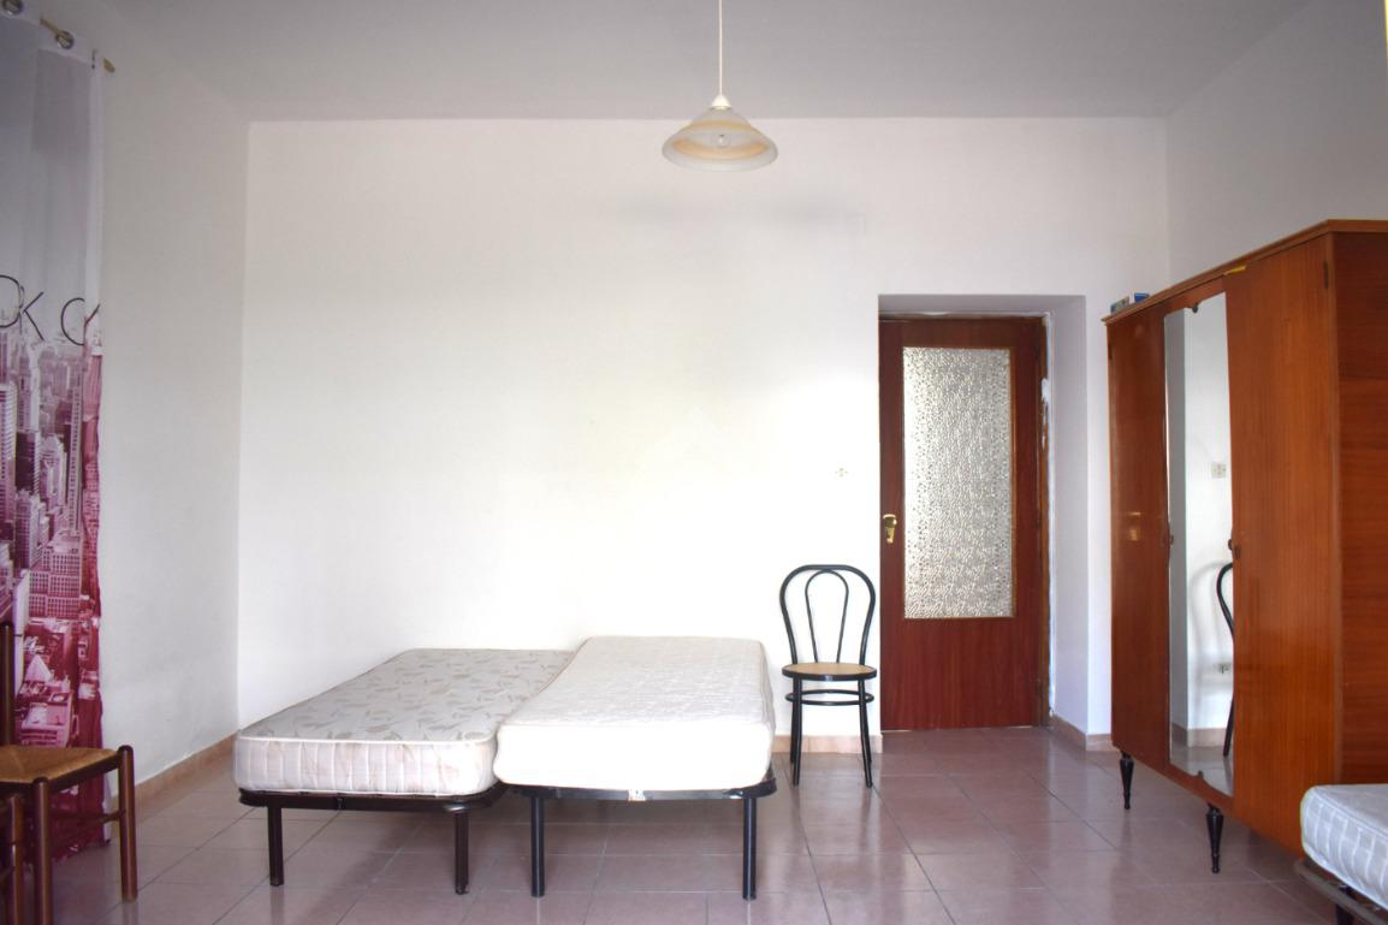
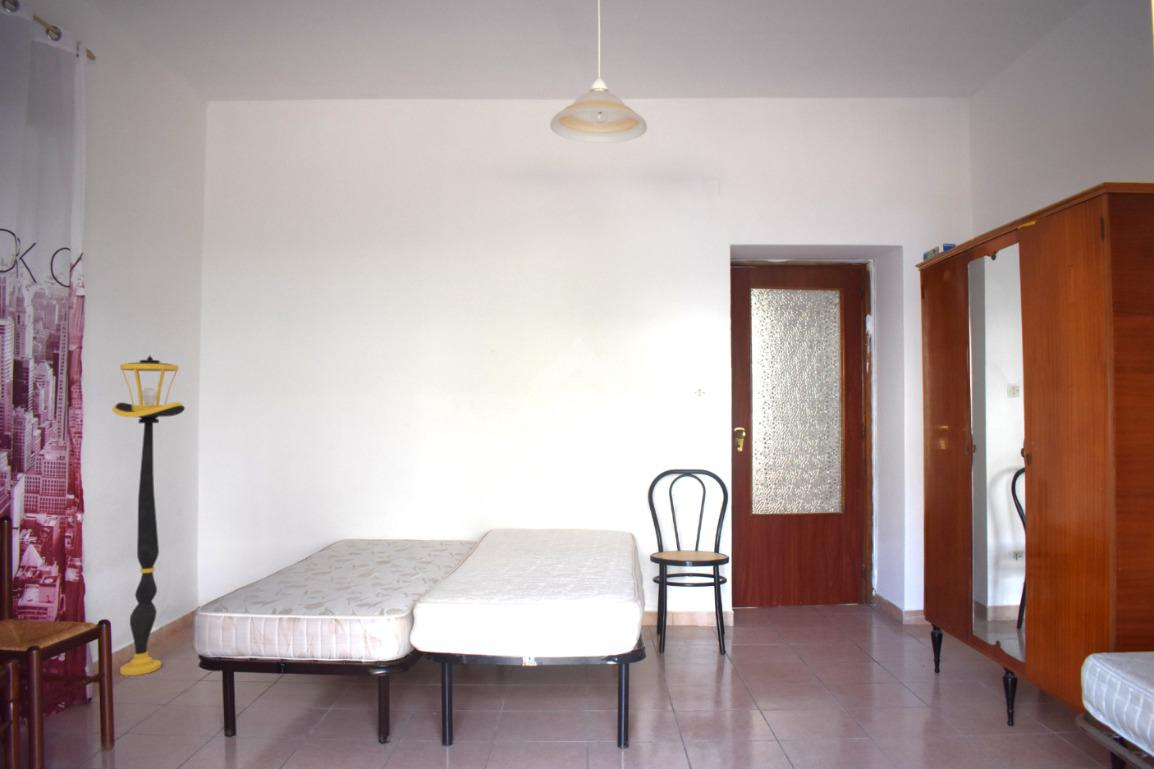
+ floor lamp [111,355,186,676]
